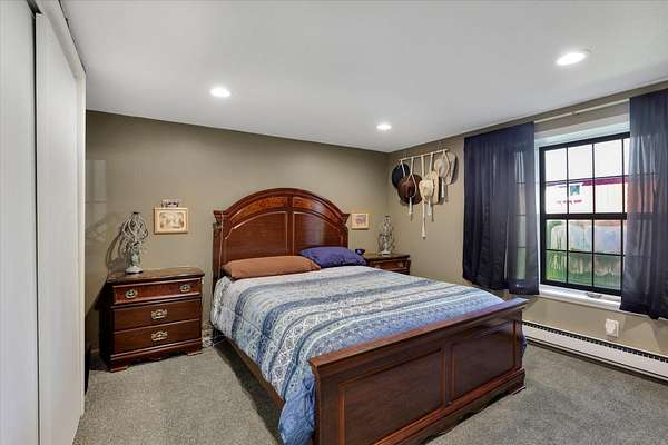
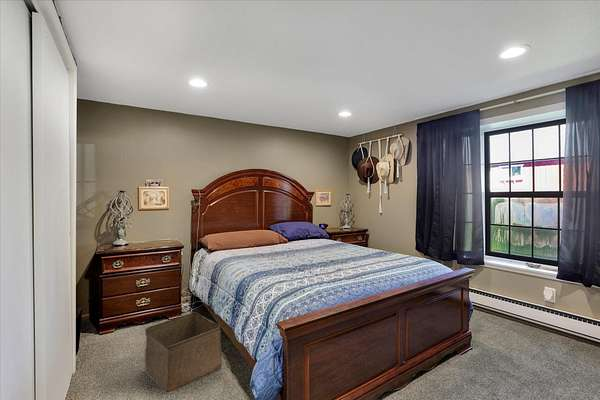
+ storage bin [144,311,223,394]
